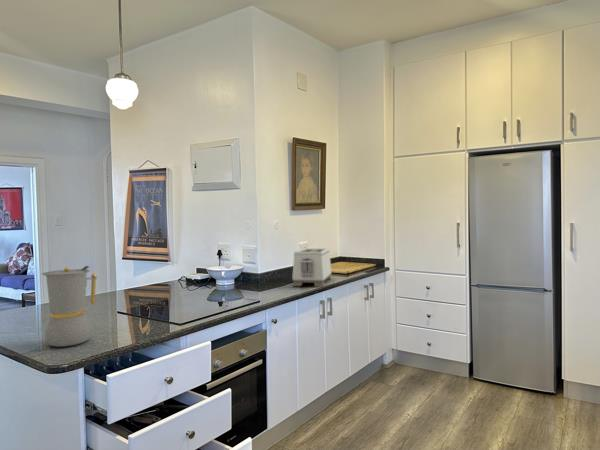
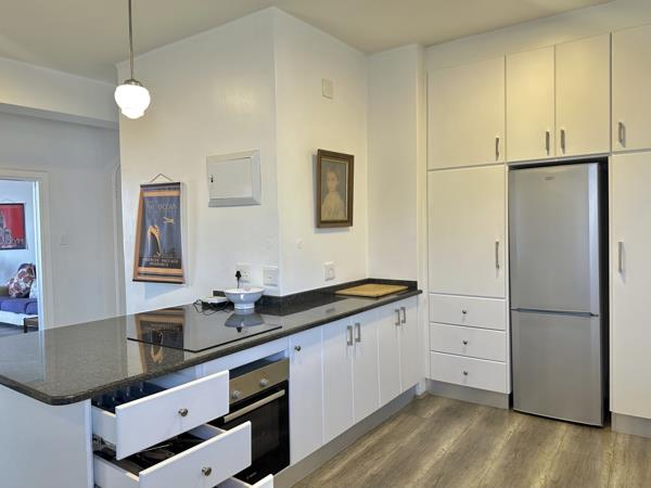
- toaster [291,247,333,288]
- coffee maker [41,265,98,348]
